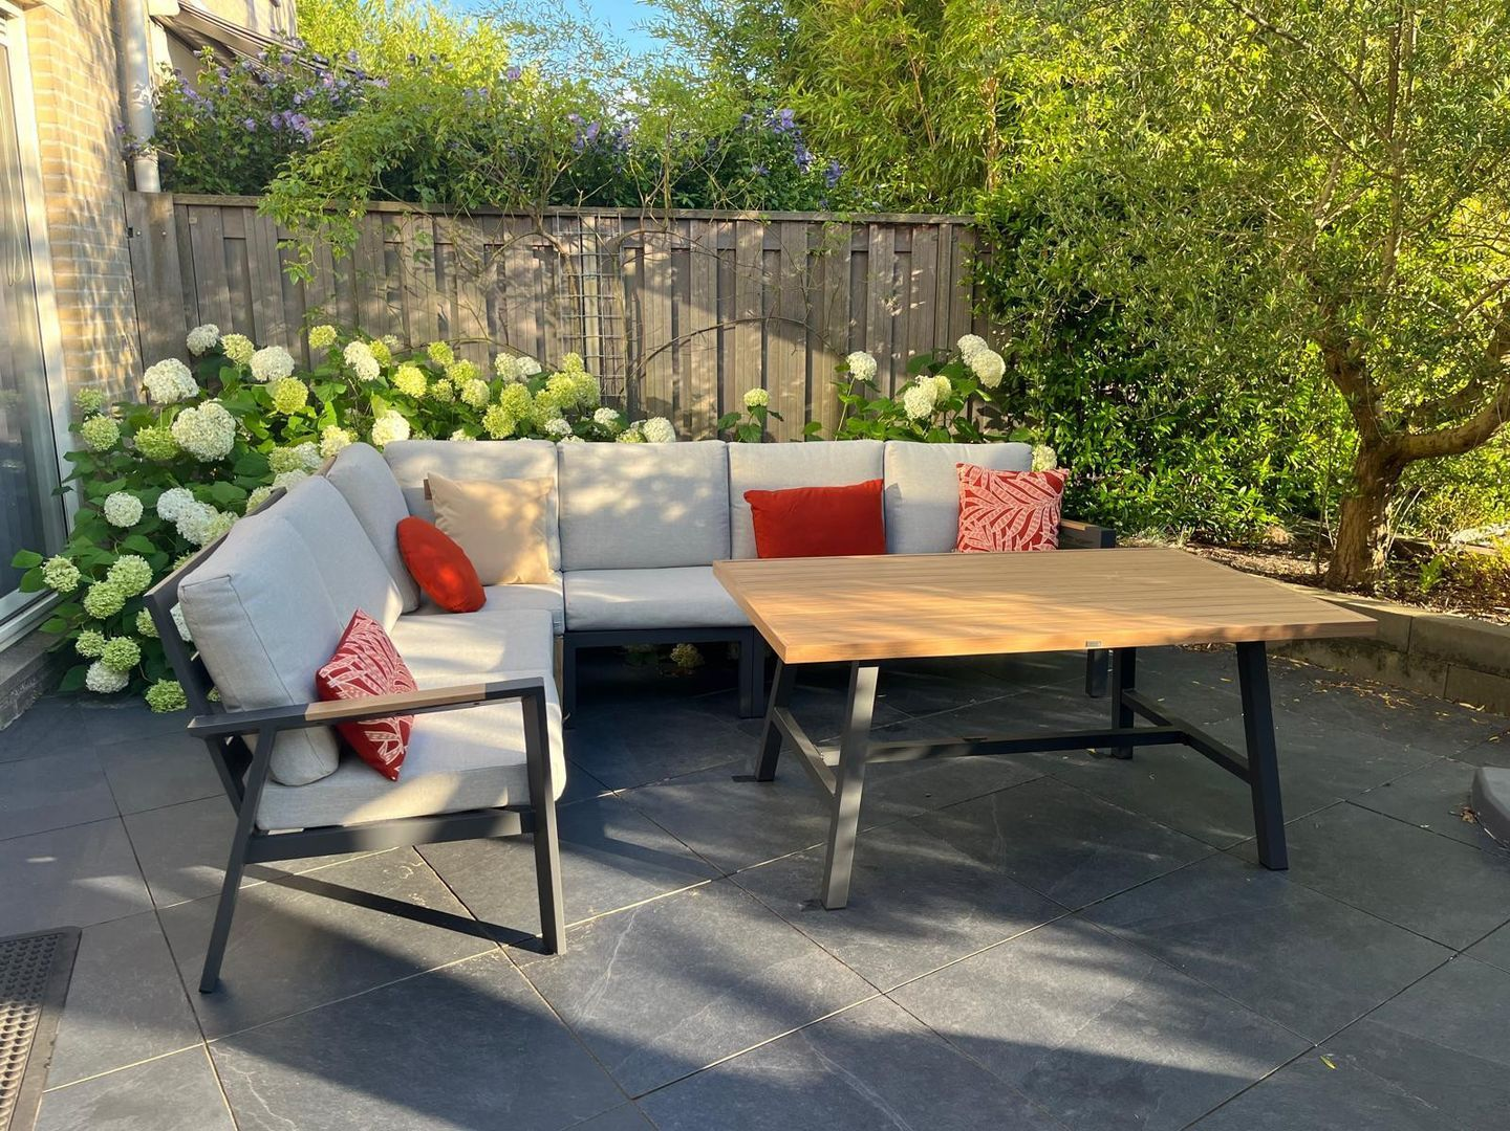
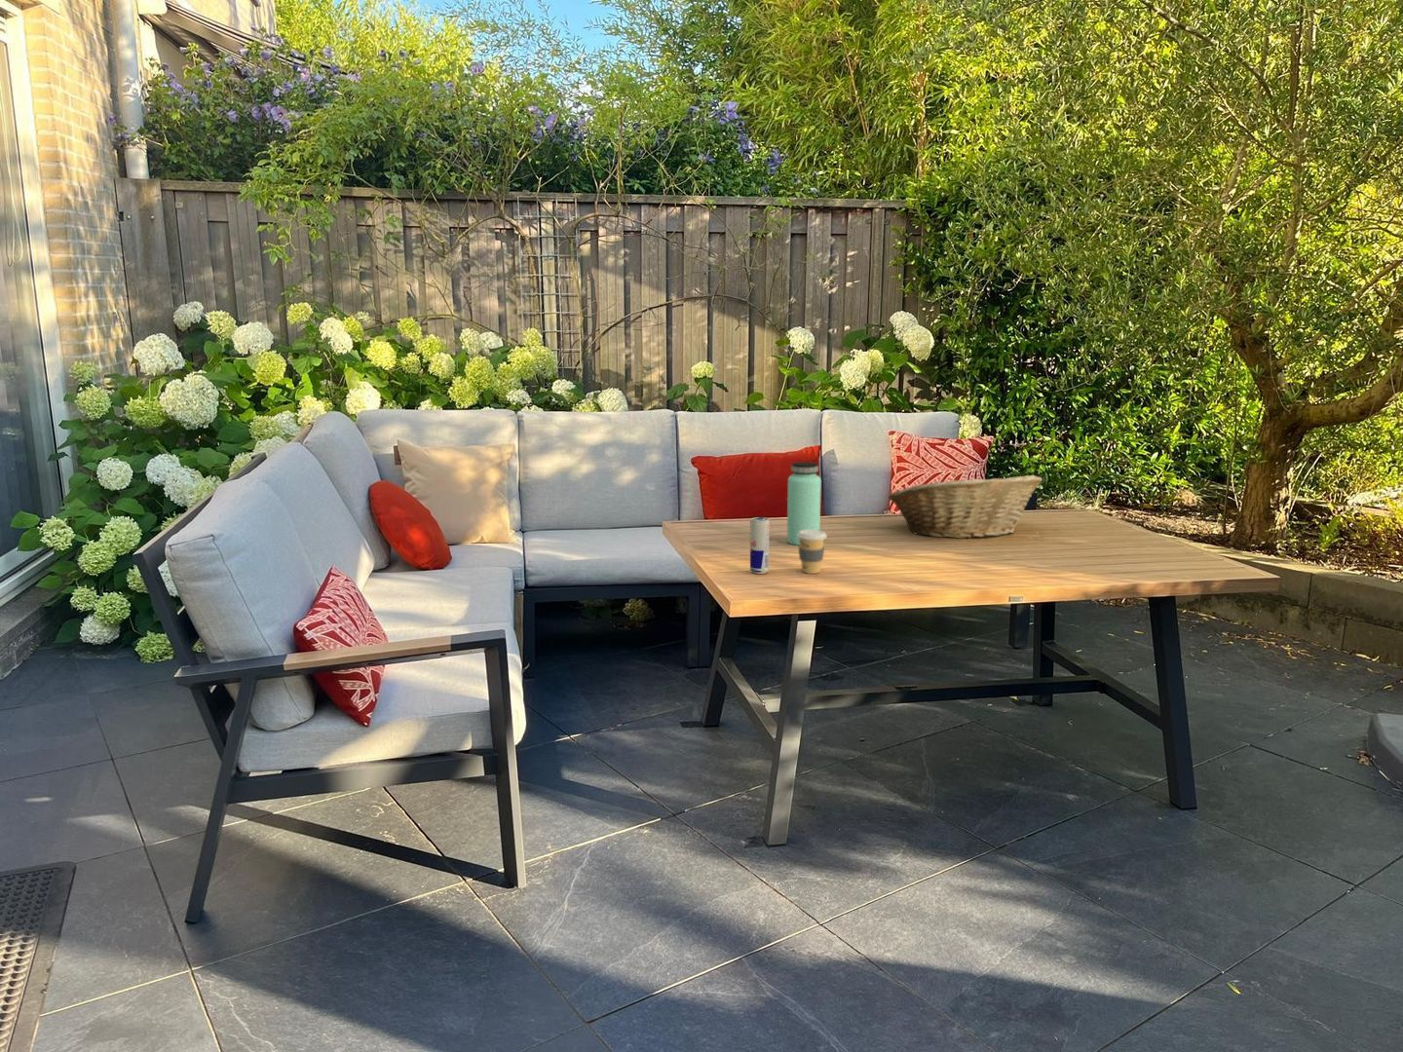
+ bottle [787,461,822,547]
+ coffee cup [797,530,829,575]
+ beverage can [749,516,771,575]
+ fruit basket [887,473,1044,539]
